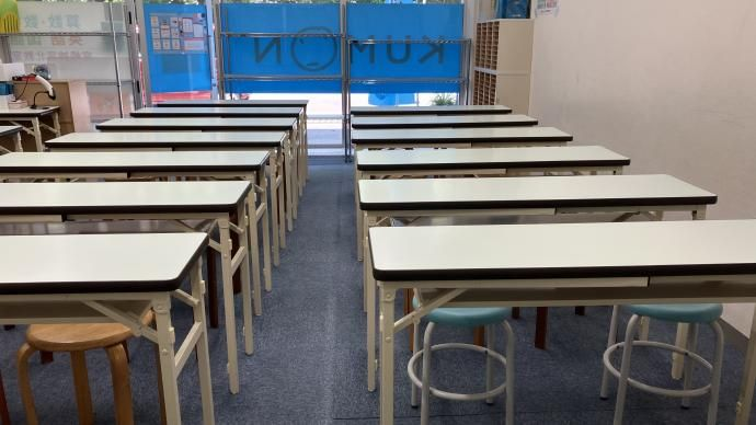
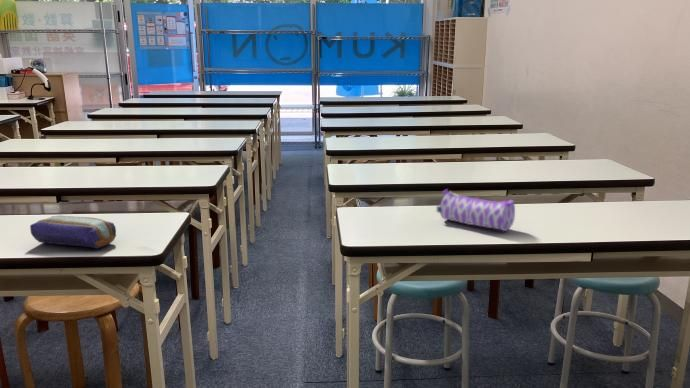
+ pencil case [436,188,516,232]
+ pencil case [29,215,117,250]
